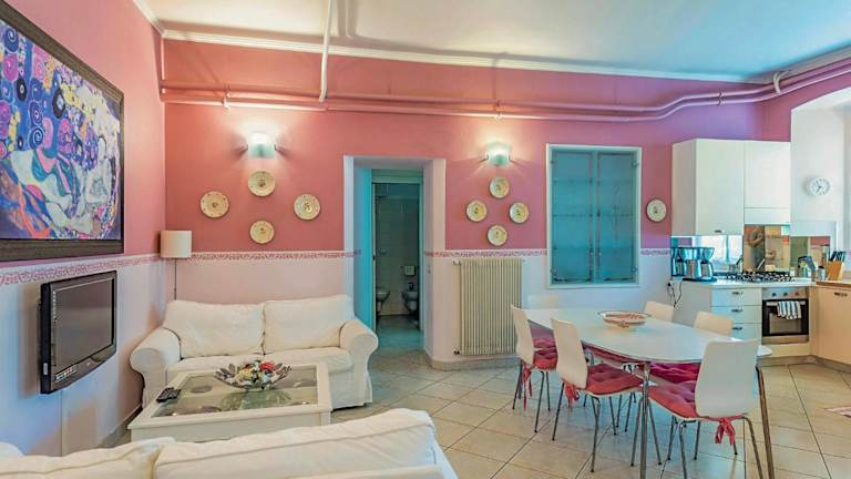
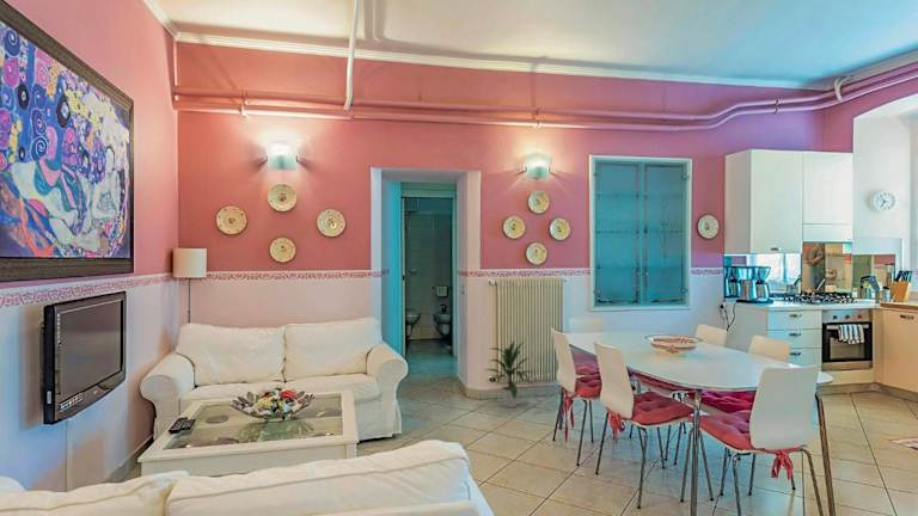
+ indoor plant [485,339,534,408]
